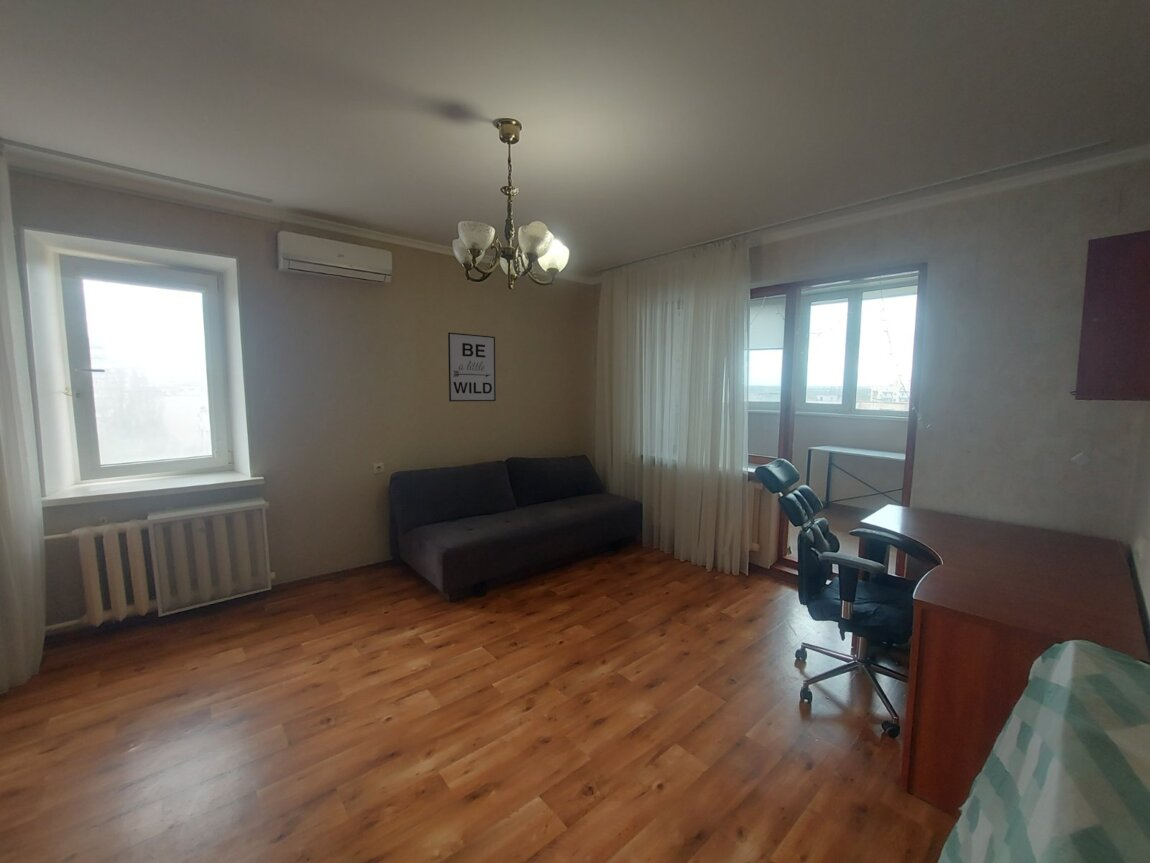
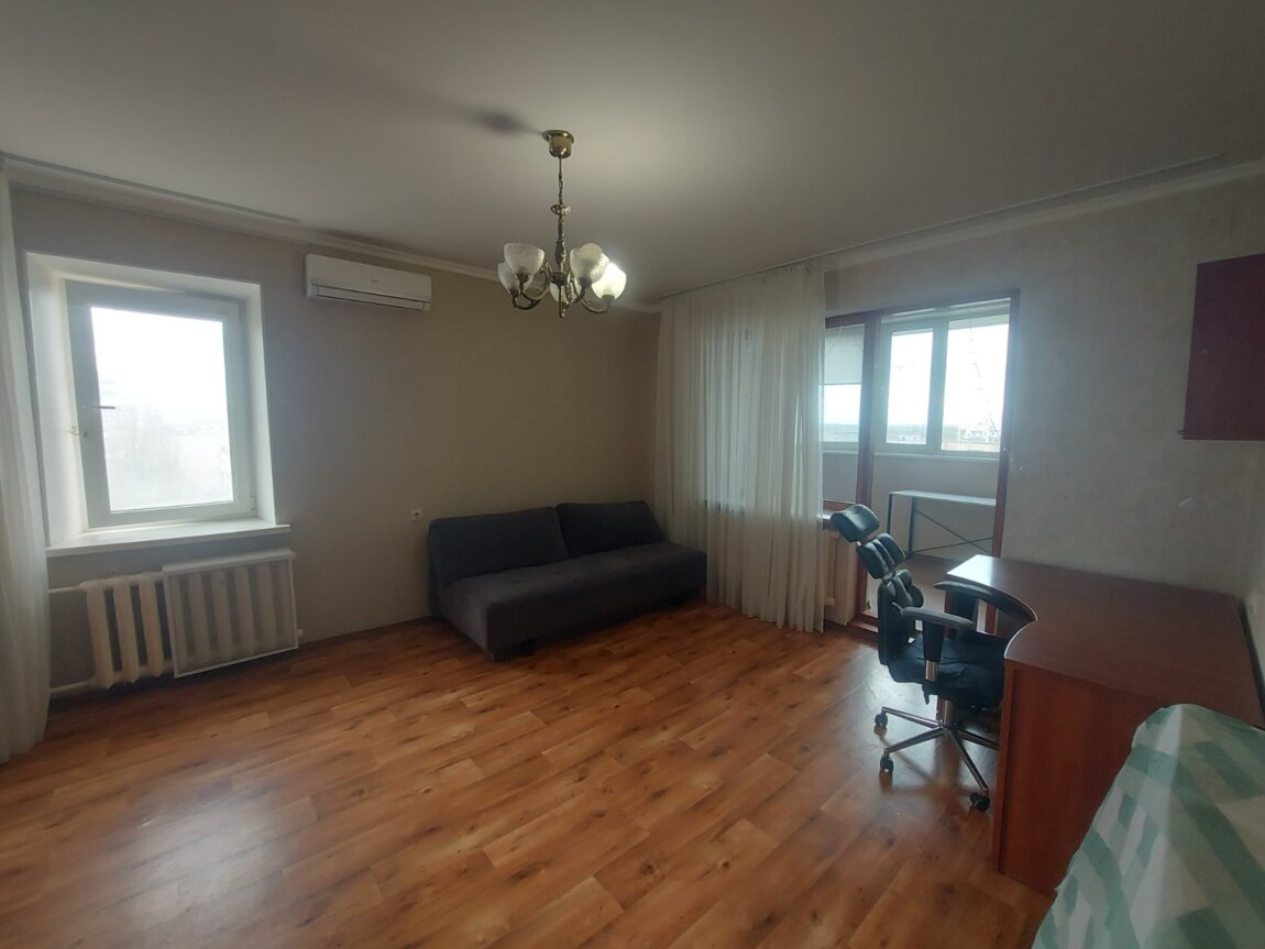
- wall art [447,332,497,402]
